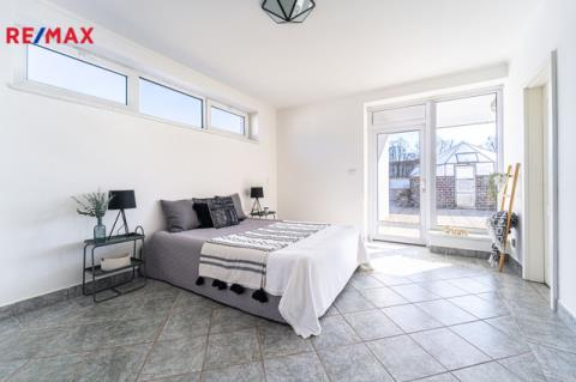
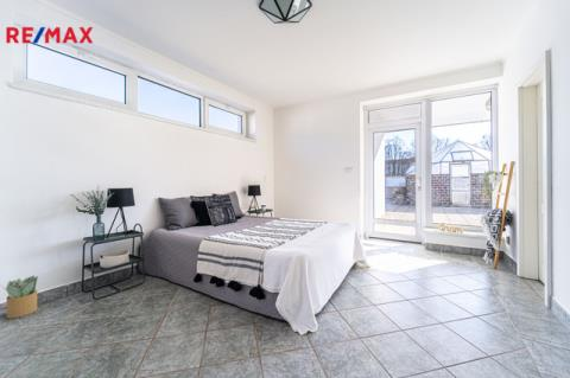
+ potted plant [0,275,39,320]
